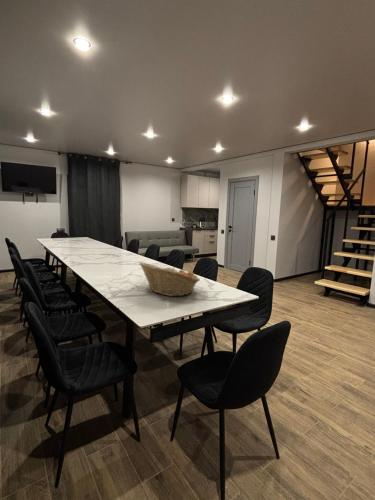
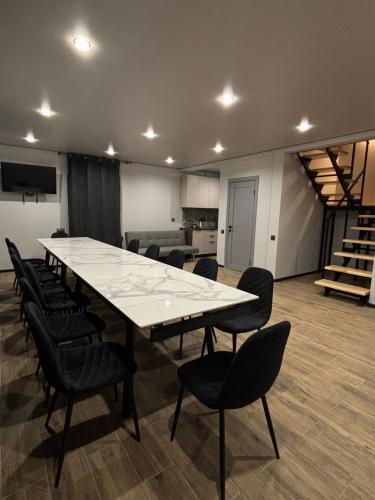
- fruit basket [138,261,201,297]
